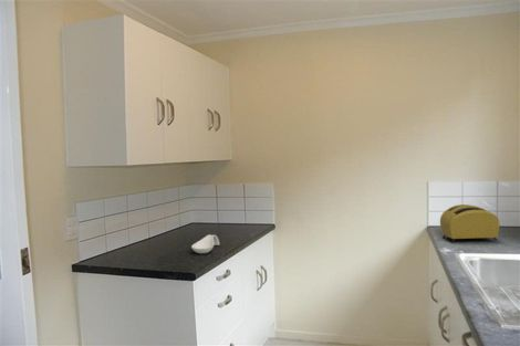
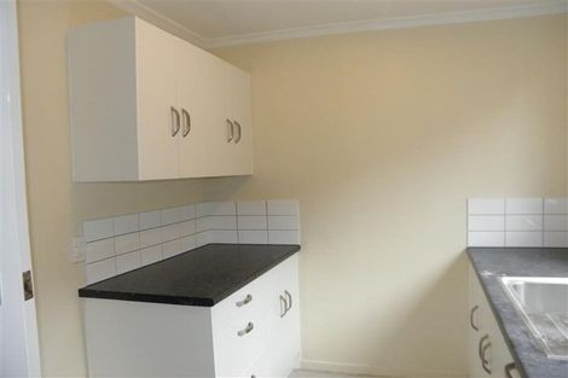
- spoon rest [190,233,220,254]
- toaster [439,203,500,244]
